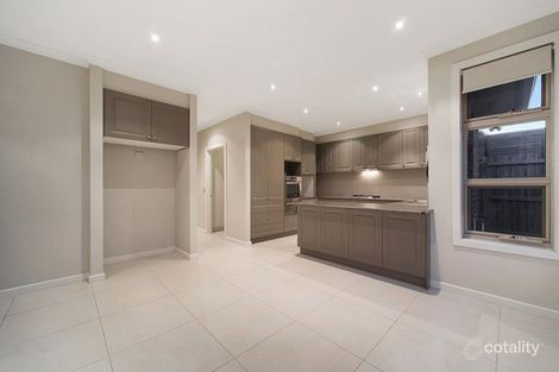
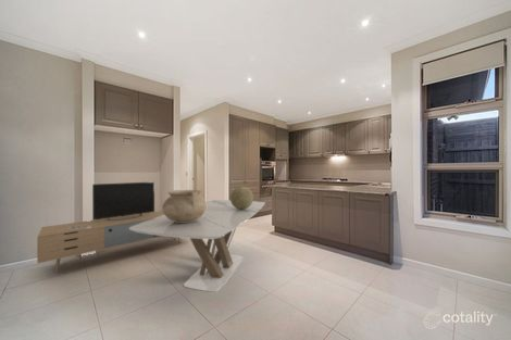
+ ceramic pot [161,189,207,223]
+ dining table [129,199,266,293]
+ media console [36,180,182,275]
+ decorative sphere [229,185,254,210]
